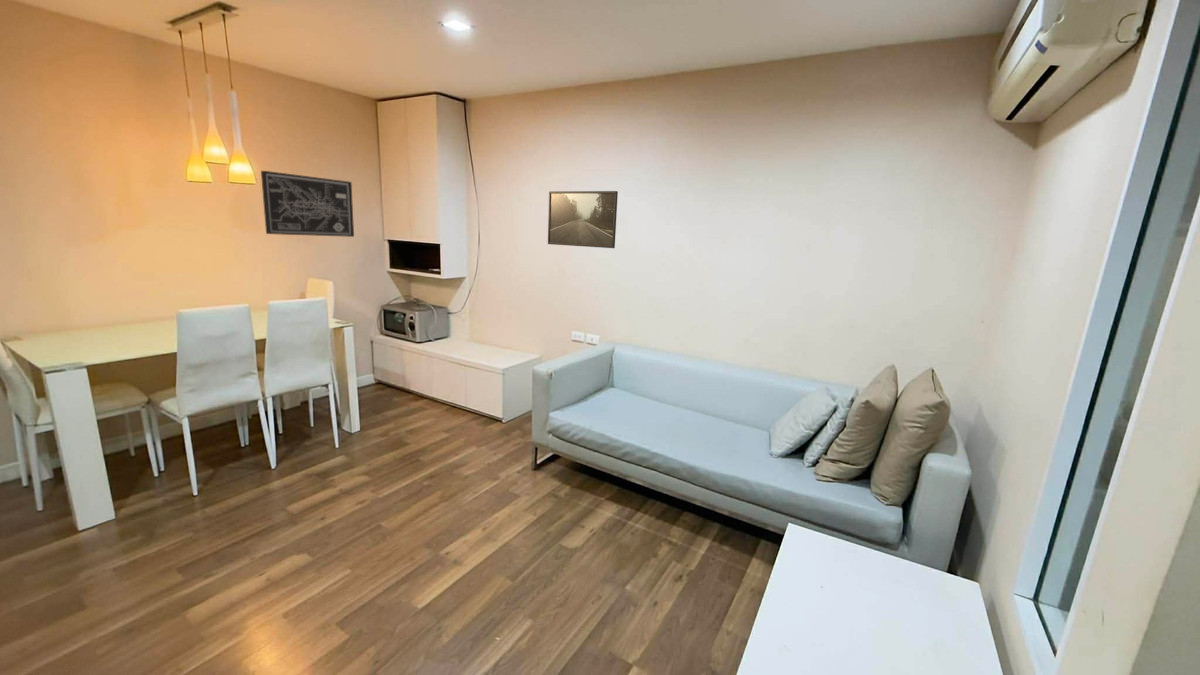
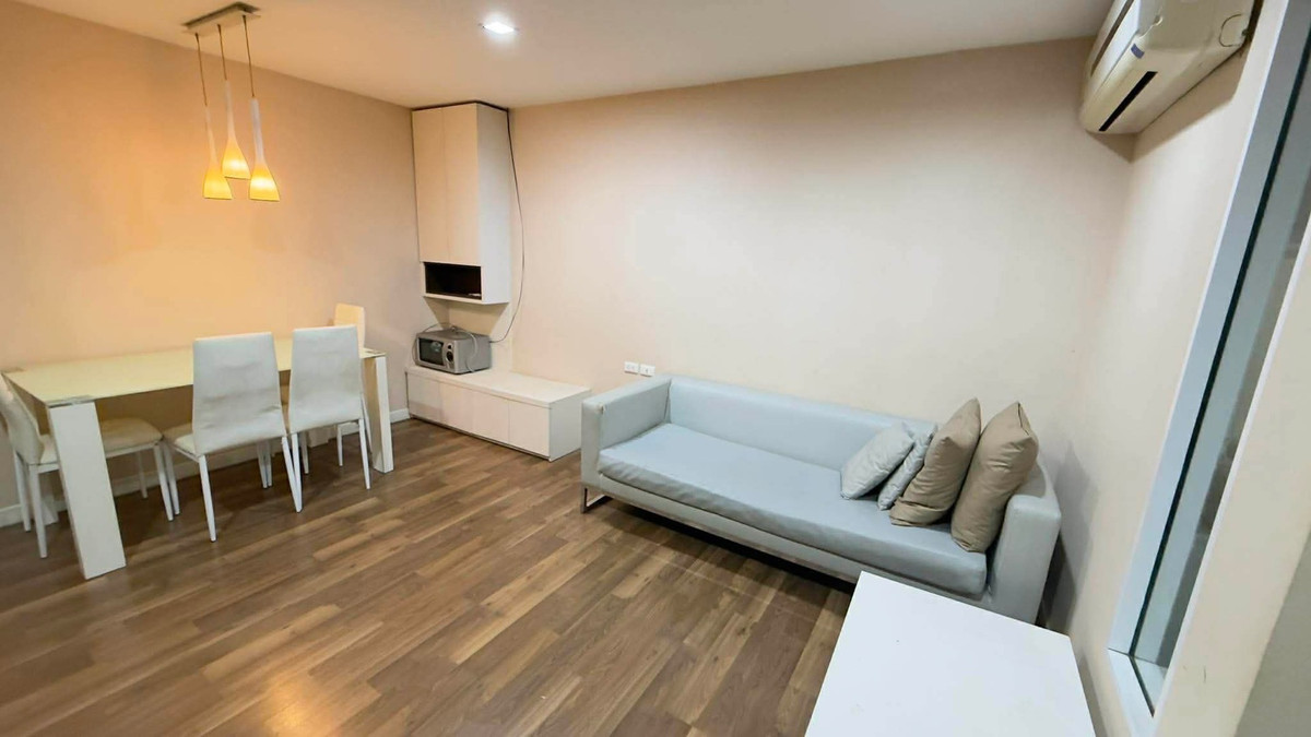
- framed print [547,190,619,249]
- wall art [260,170,355,238]
